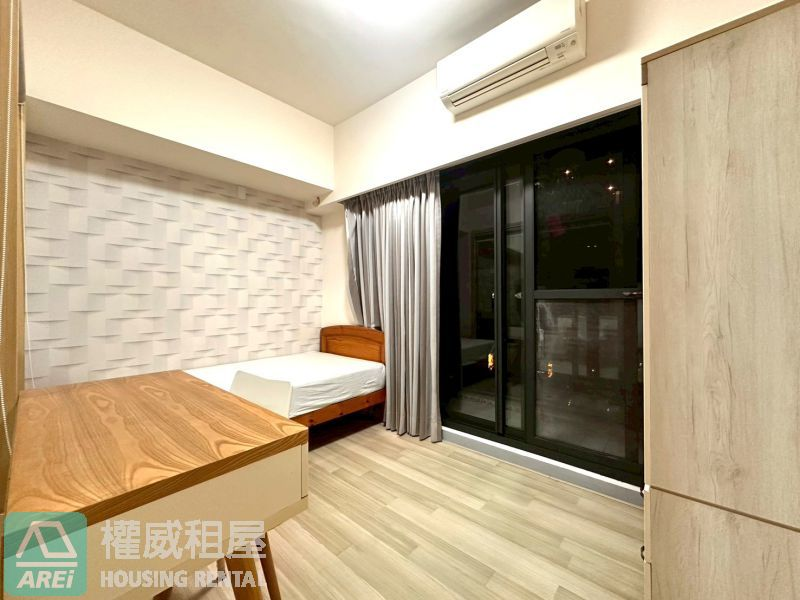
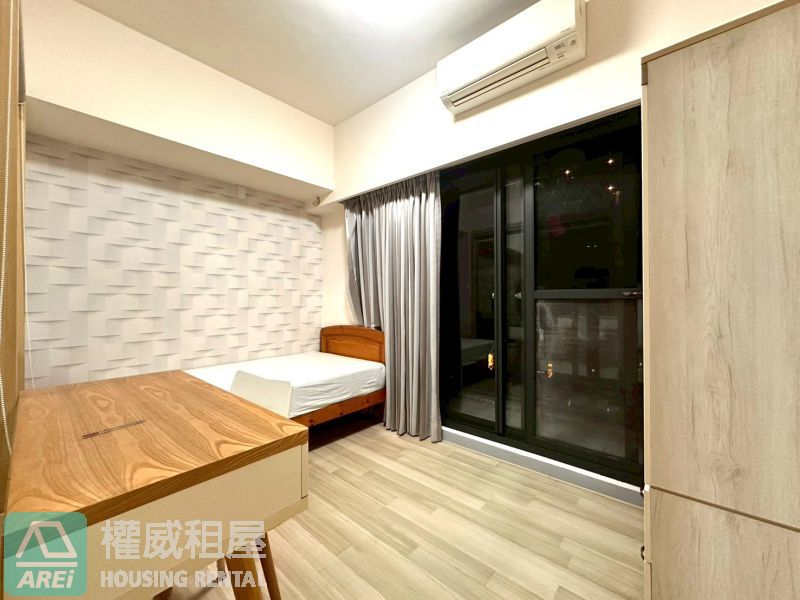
+ pen [81,419,146,438]
